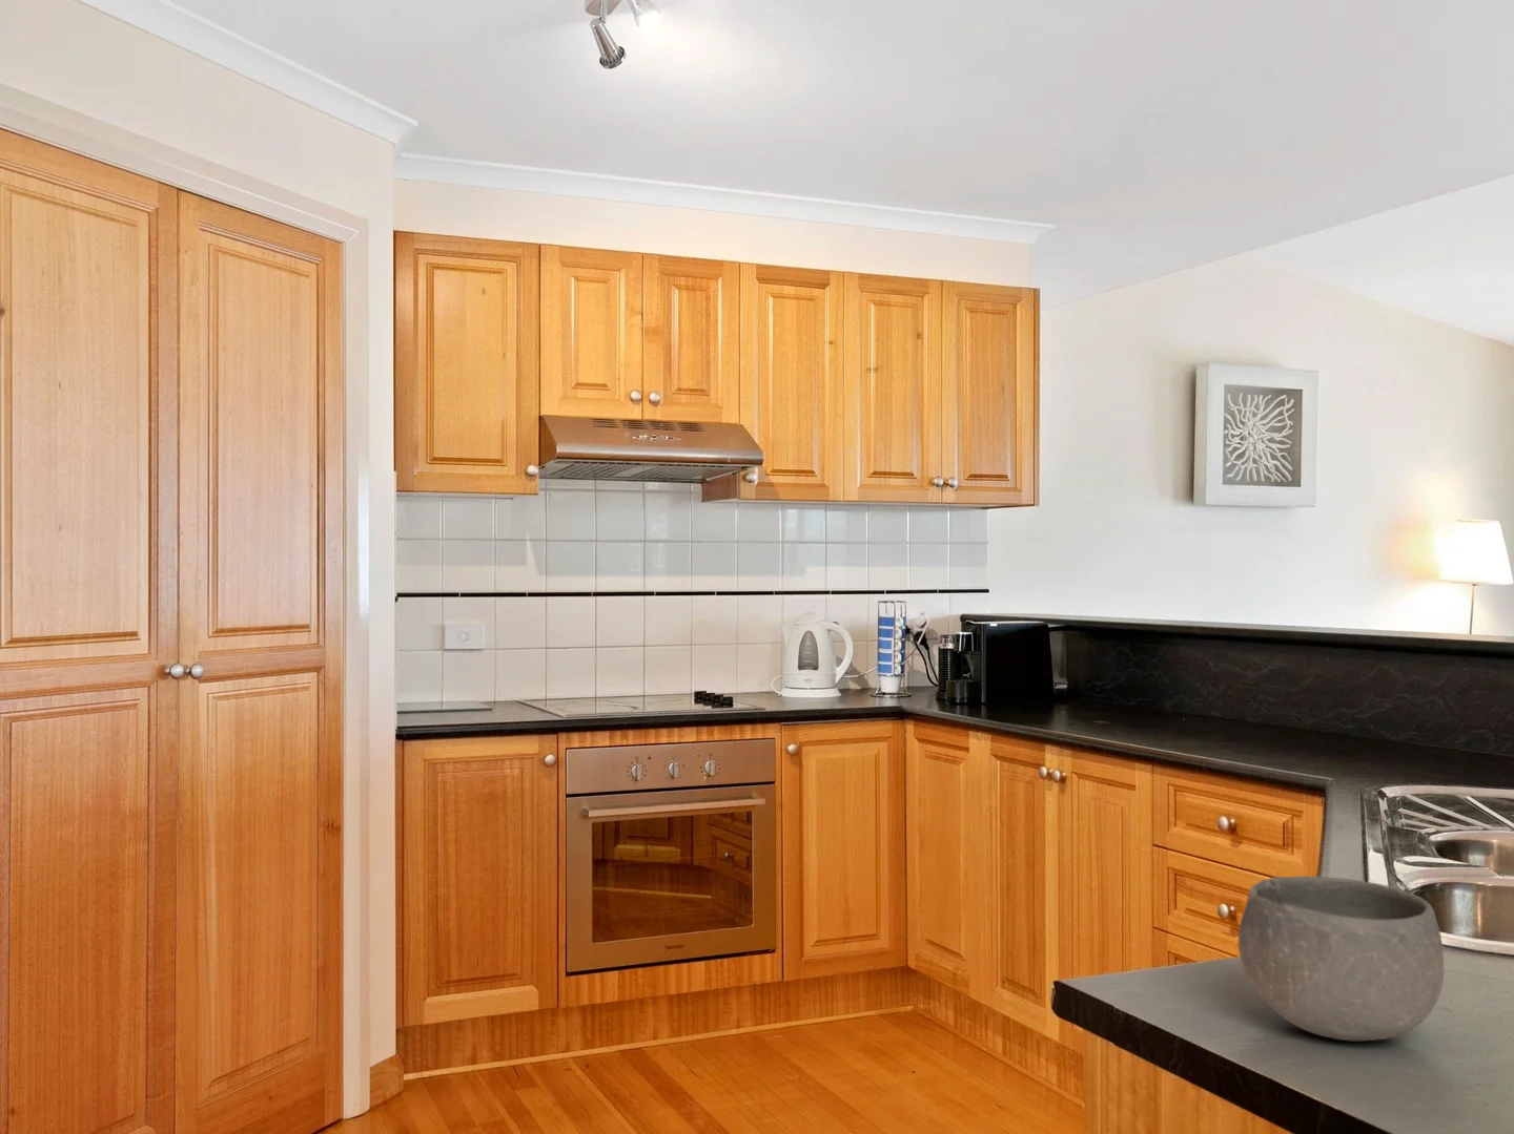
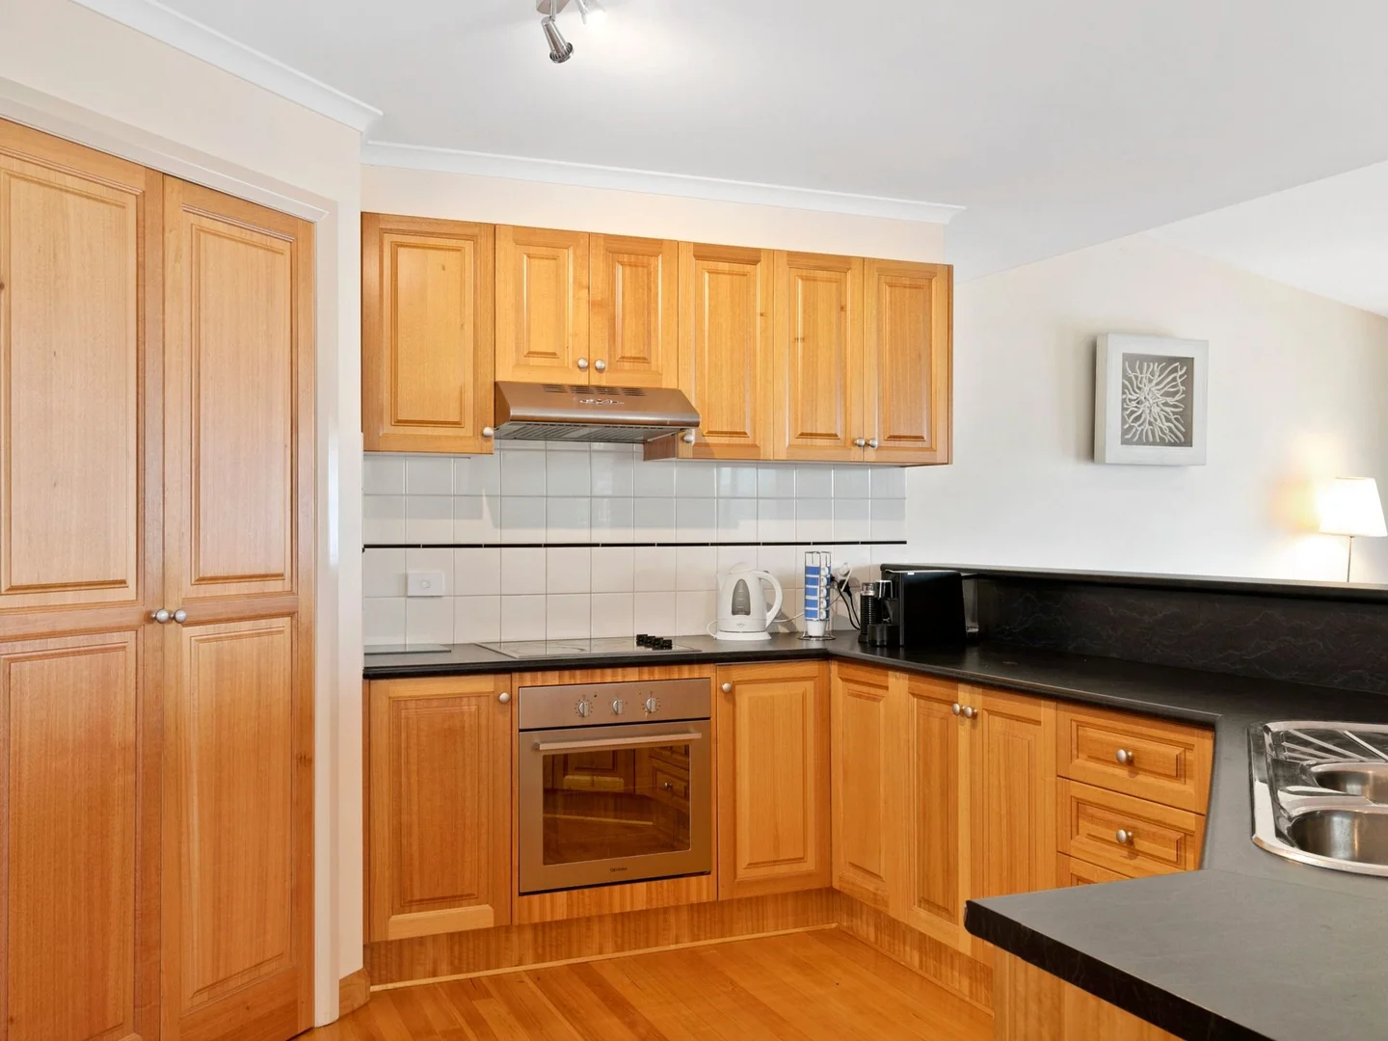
- bowl [1237,876,1445,1041]
